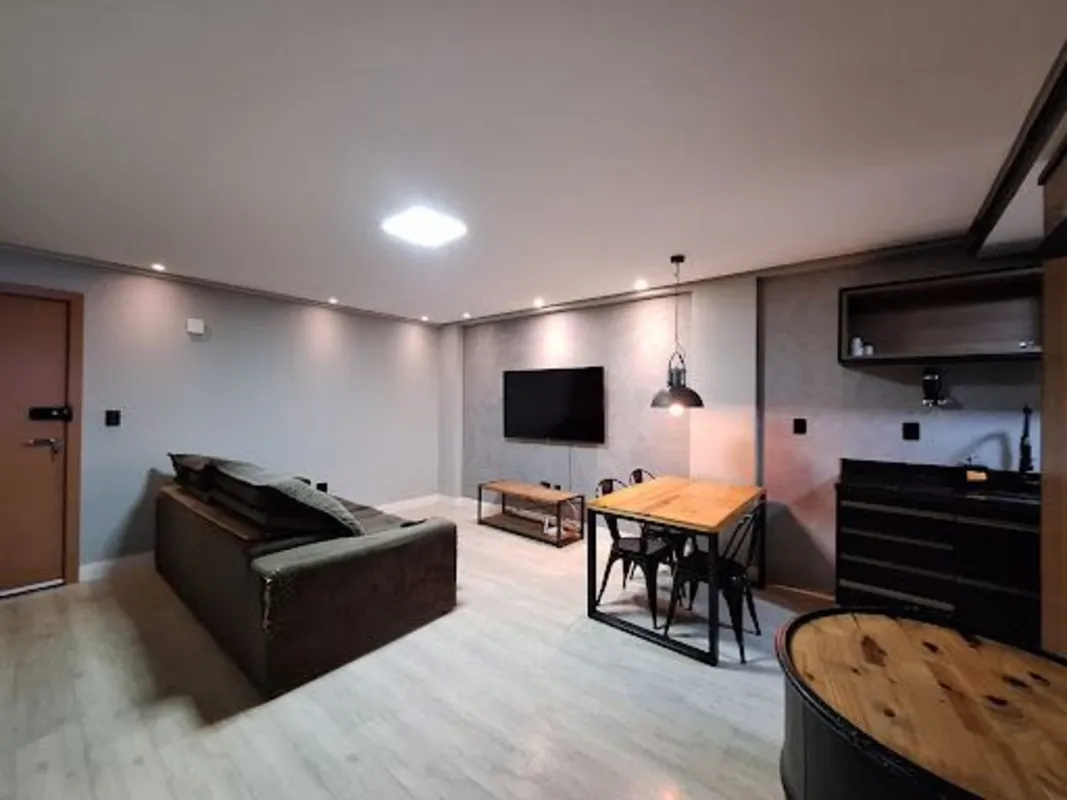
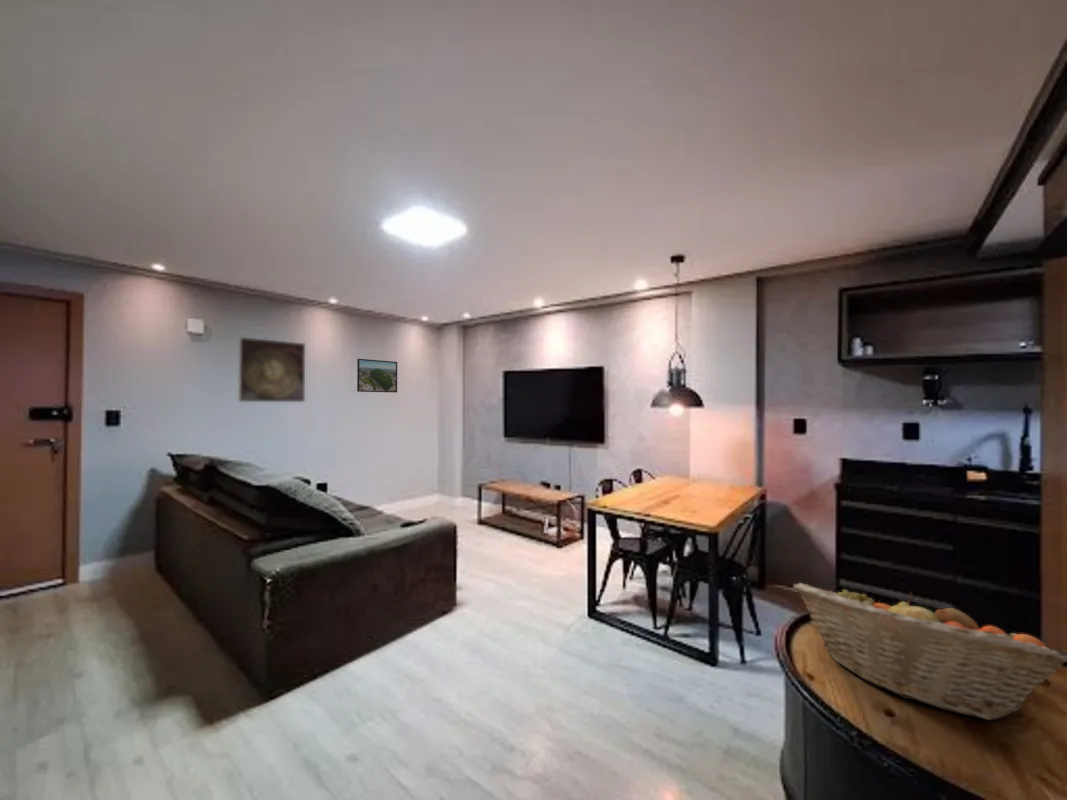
+ fruit basket [792,582,1067,721]
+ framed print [356,358,398,394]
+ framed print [237,336,306,403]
